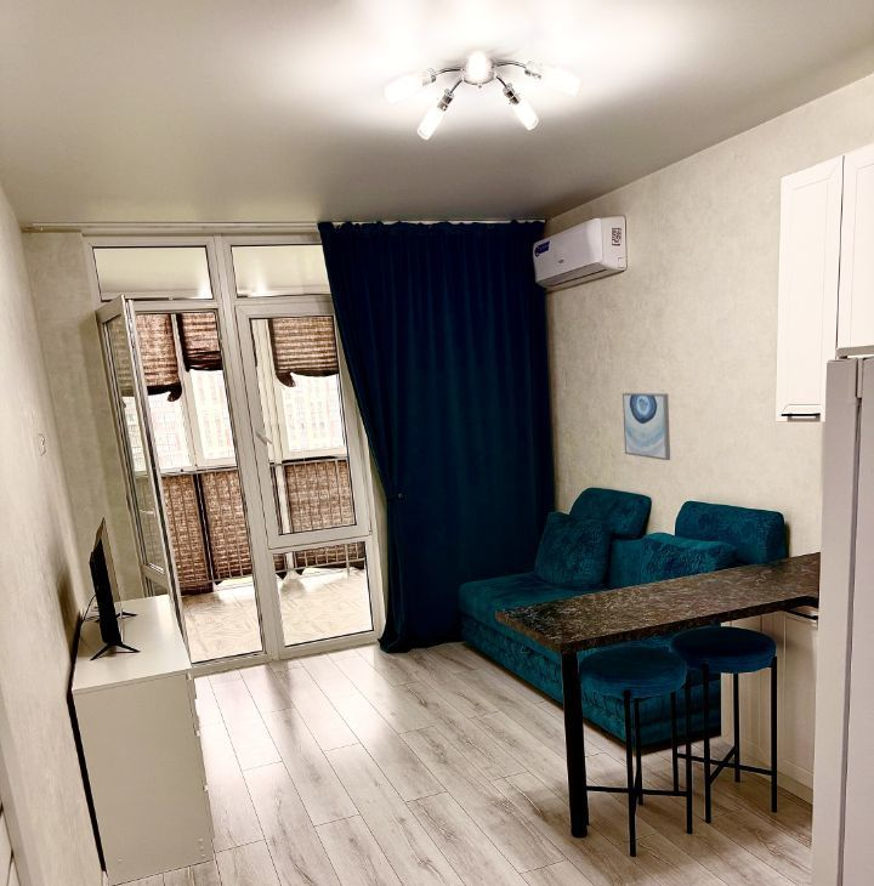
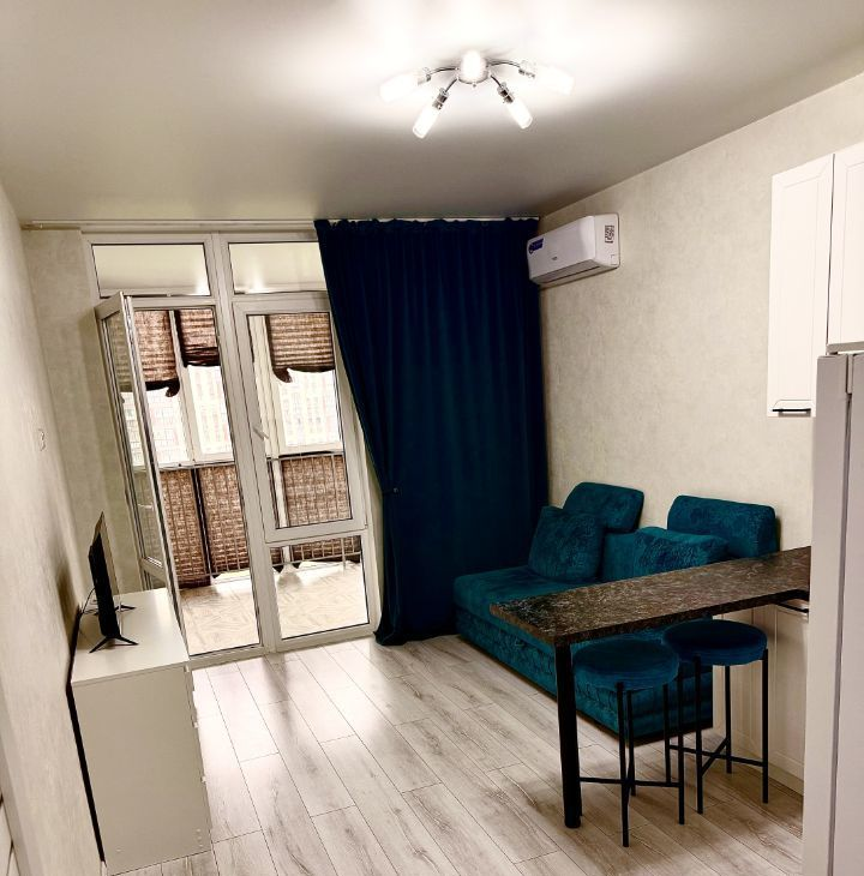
- wall art [622,392,671,461]
